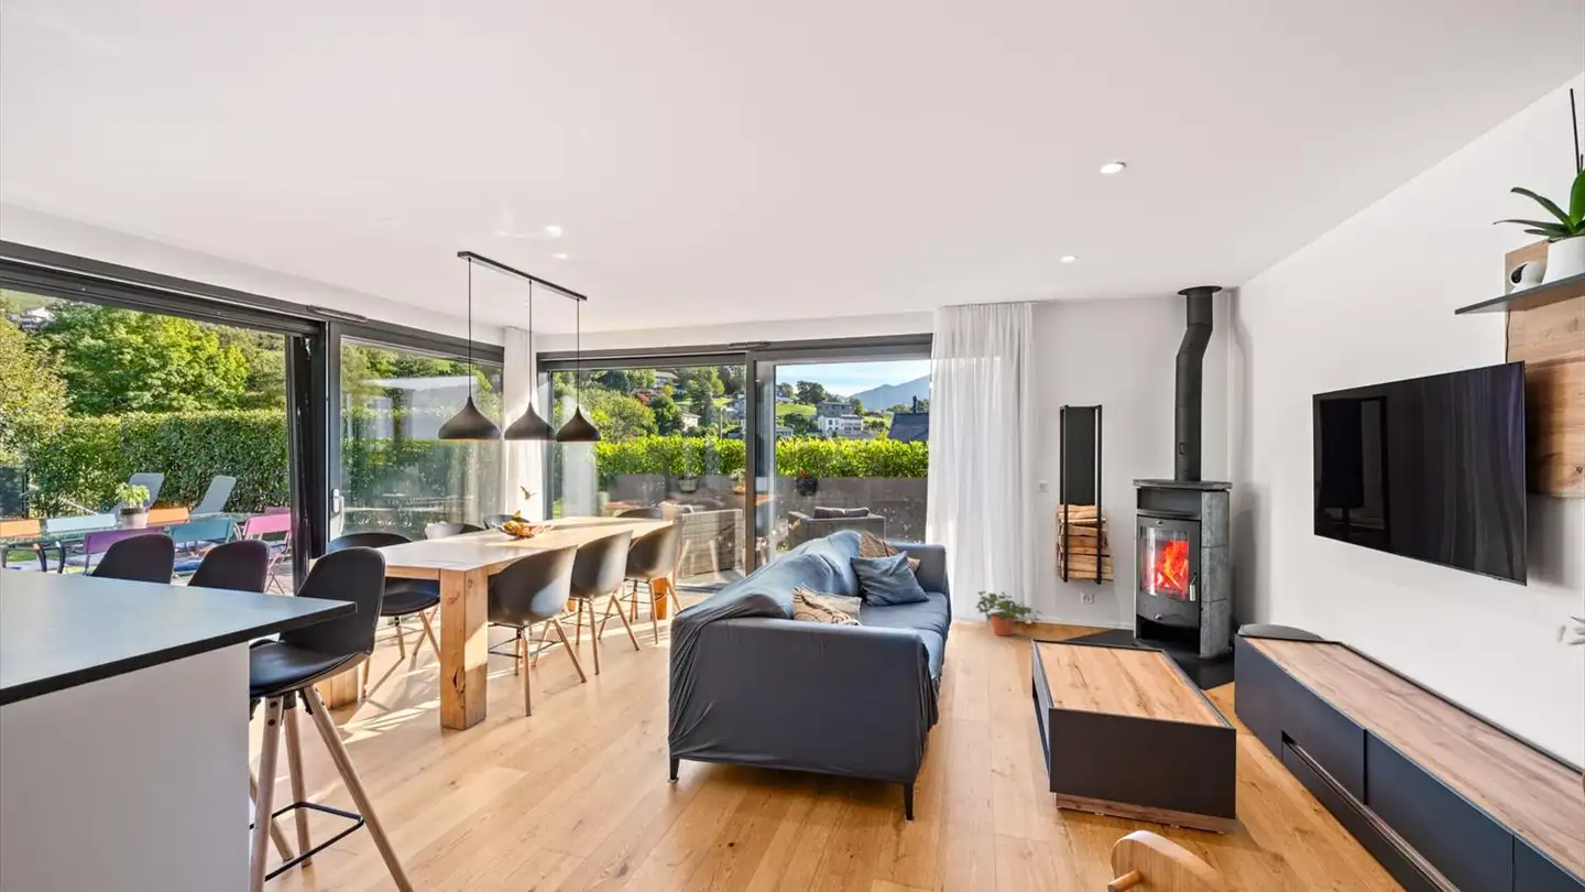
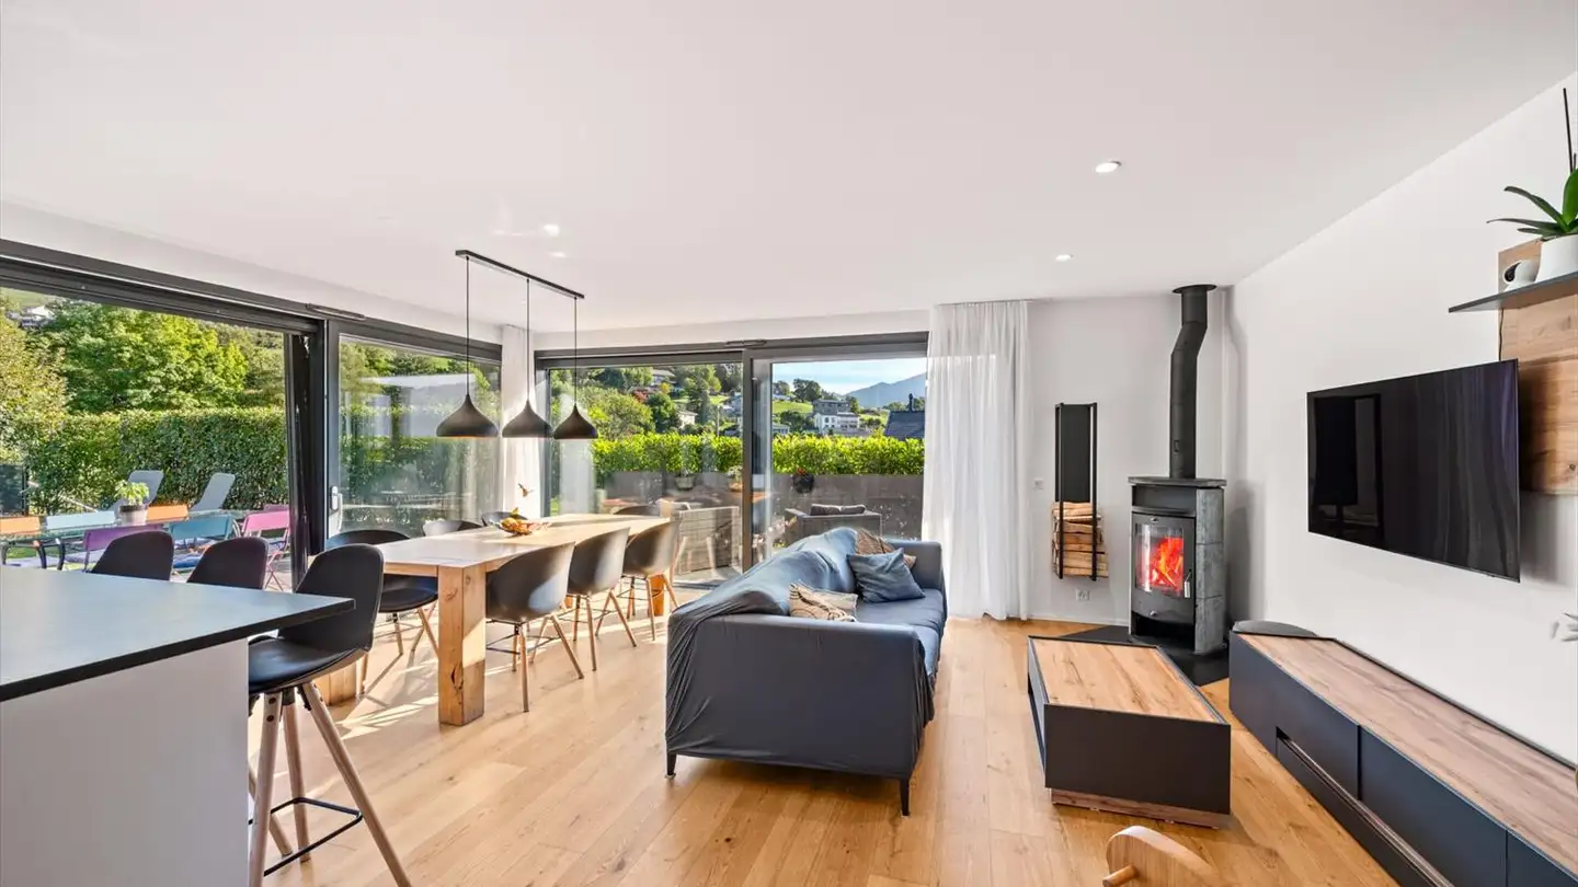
- potted plant [975,590,1042,637]
